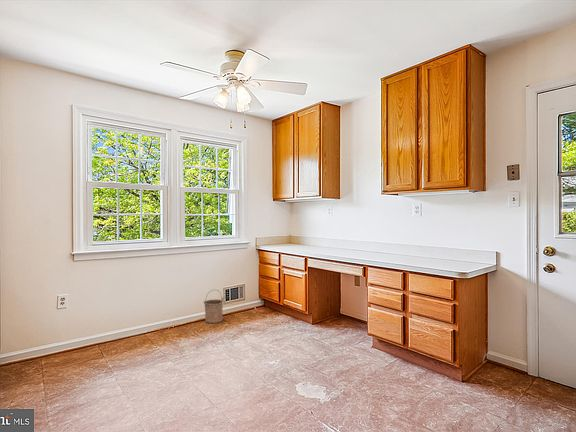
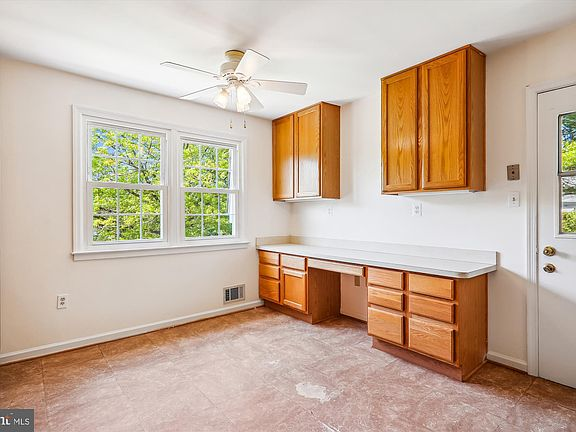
- bucket [203,289,224,324]
